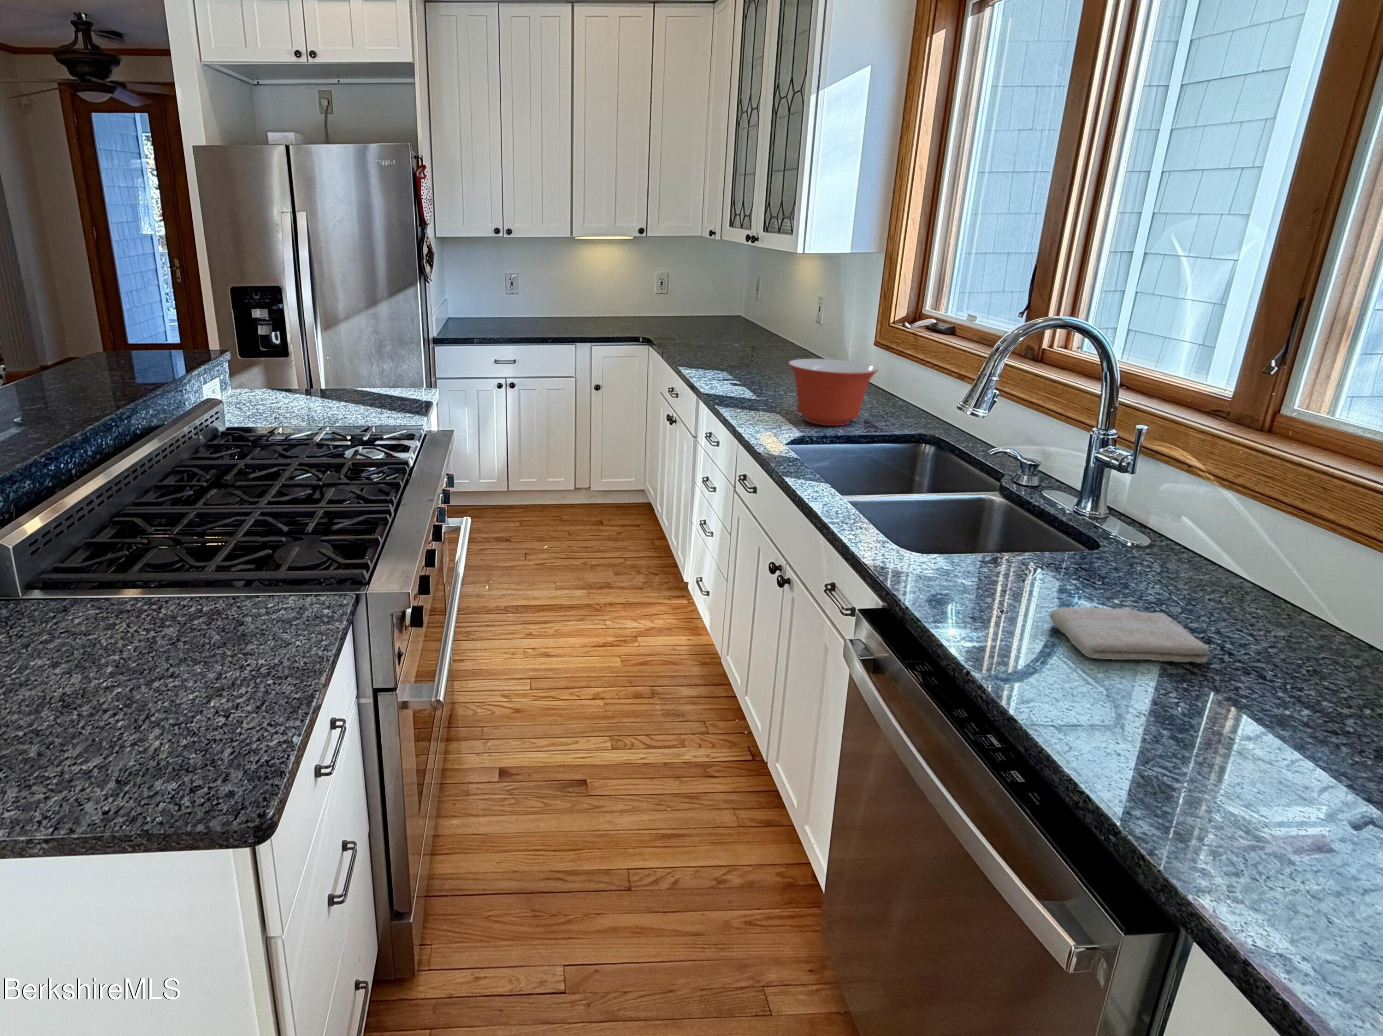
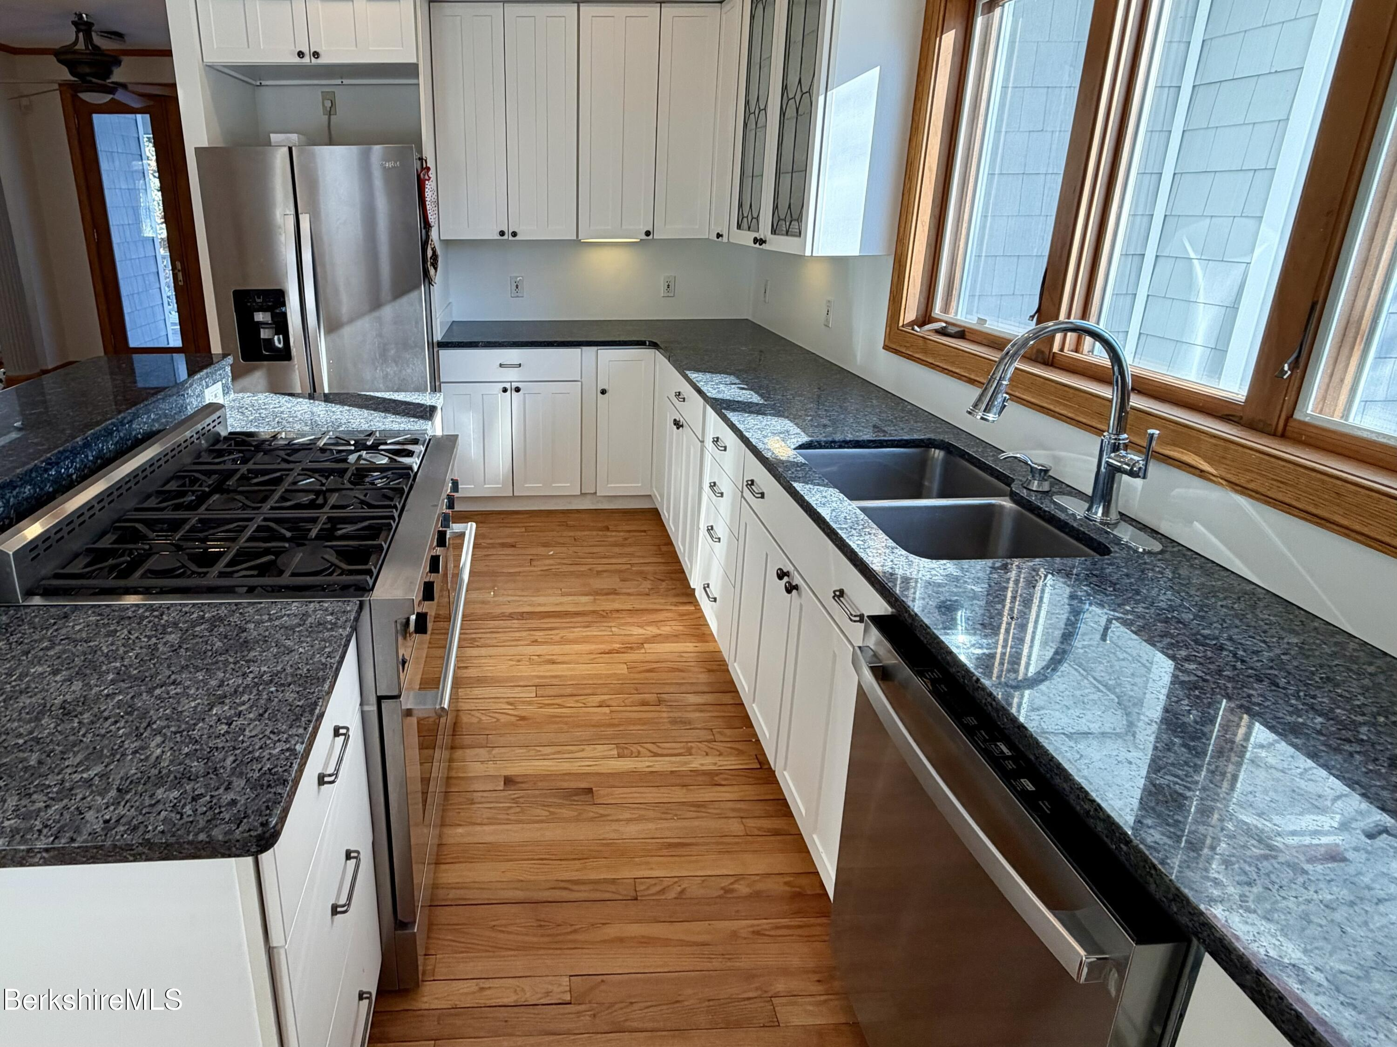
- washcloth [1049,606,1210,664]
- mixing bowl [787,358,879,427]
